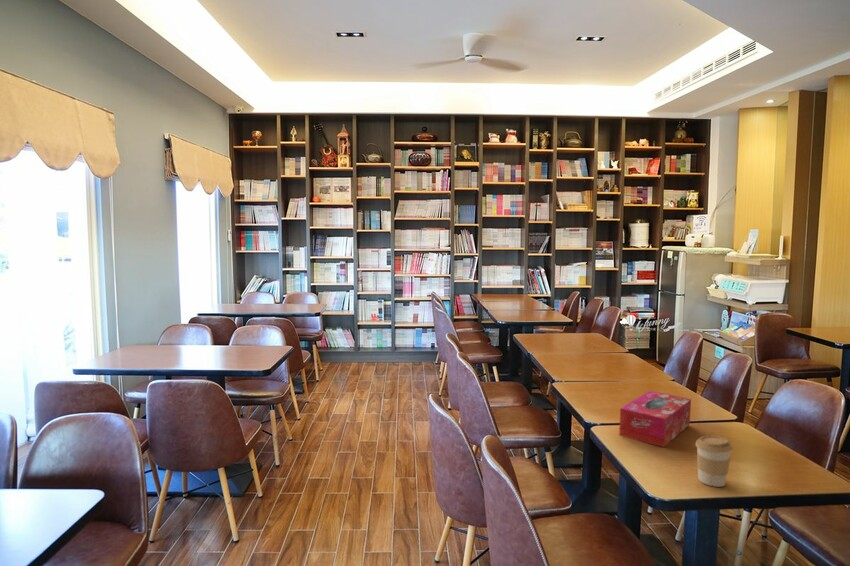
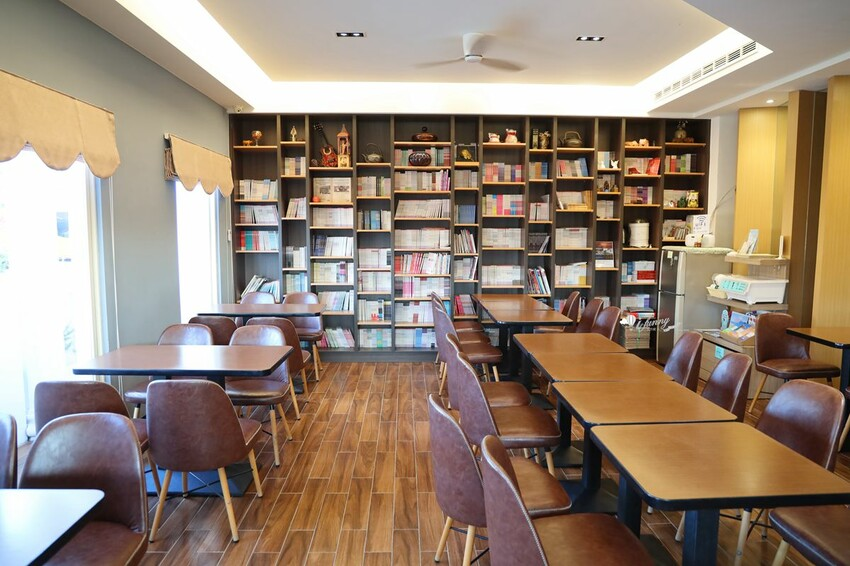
- coffee cup [694,435,733,488]
- tissue box [618,390,692,448]
